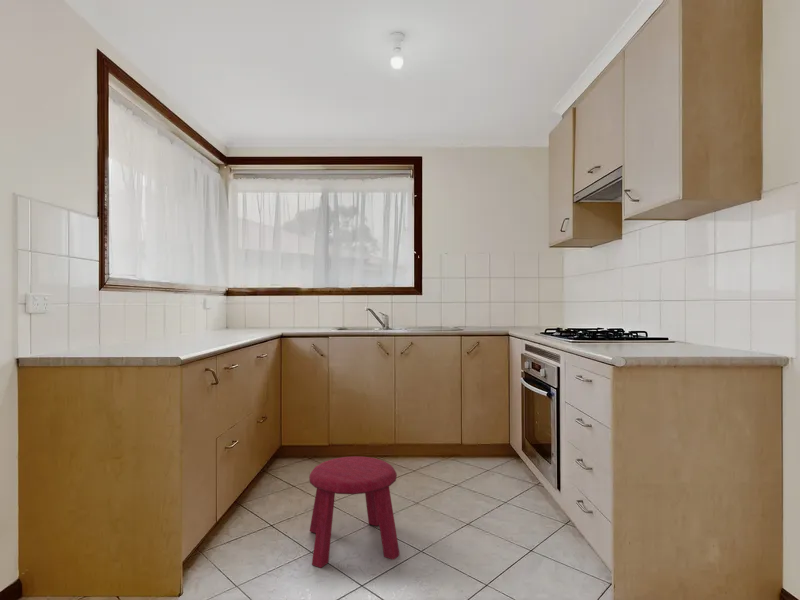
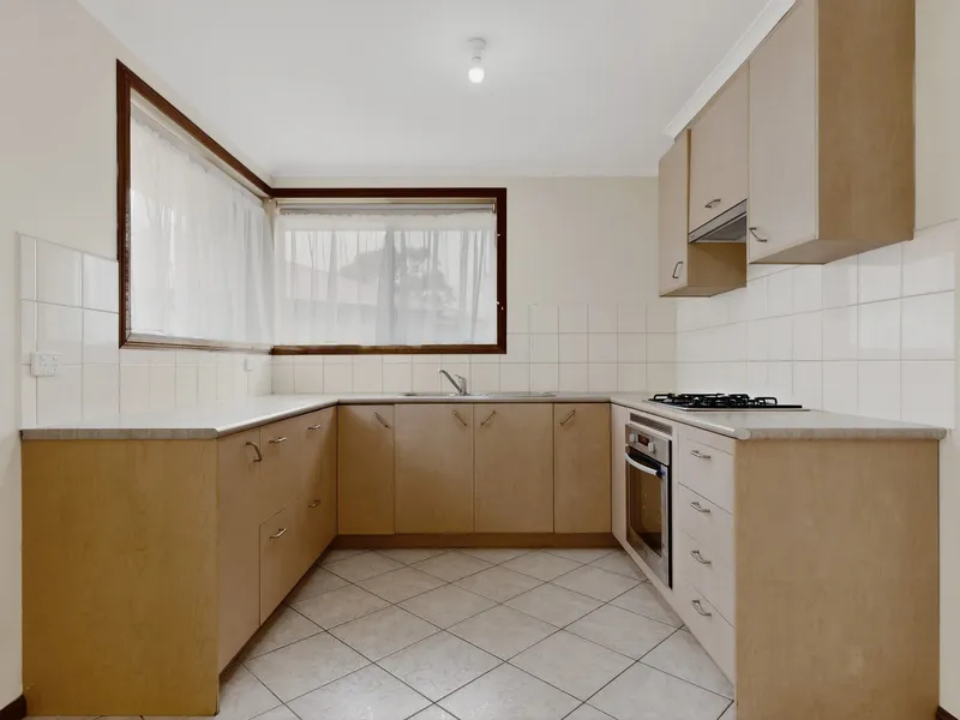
- stool [308,455,401,569]
